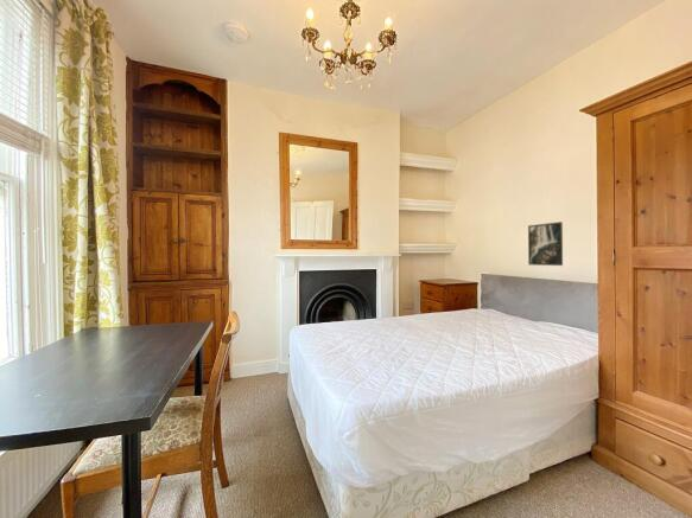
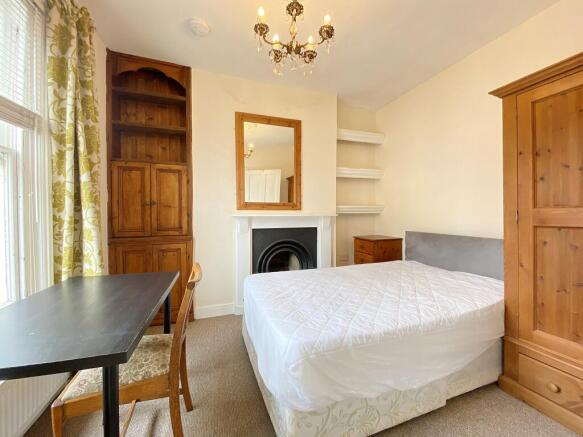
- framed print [527,220,564,267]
